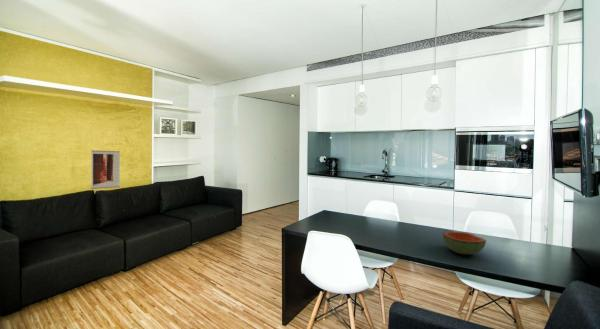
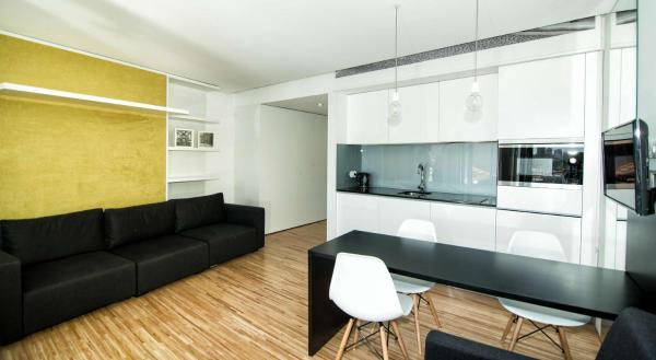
- bowl [442,230,487,255]
- wall art [91,149,121,190]
